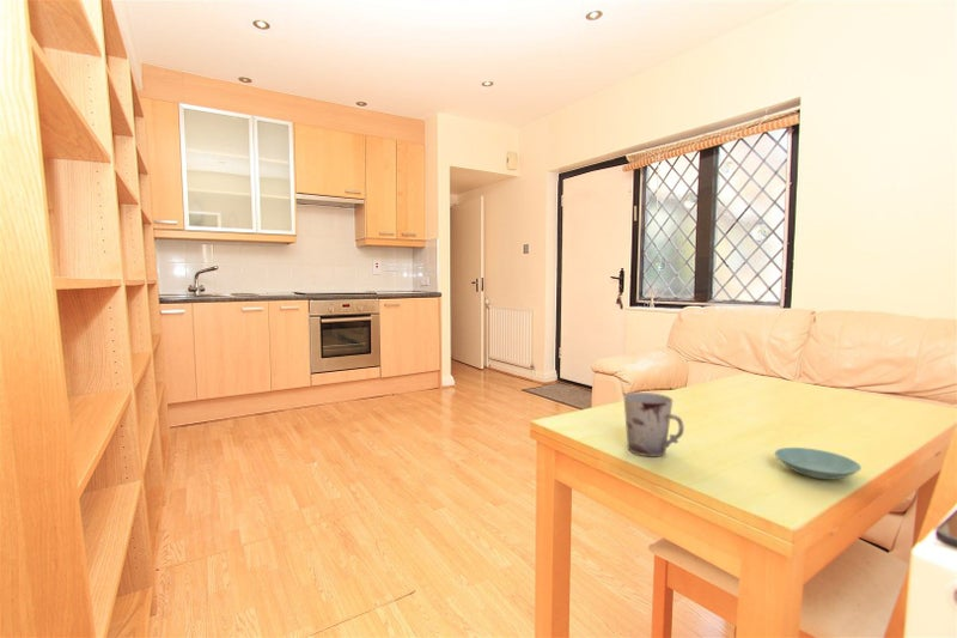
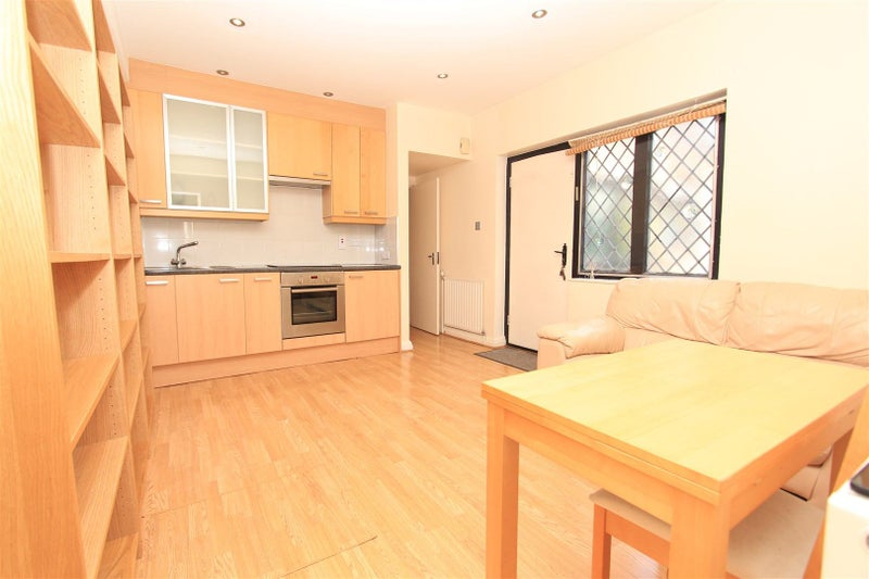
- saucer [774,446,862,481]
- cup [622,391,685,457]
